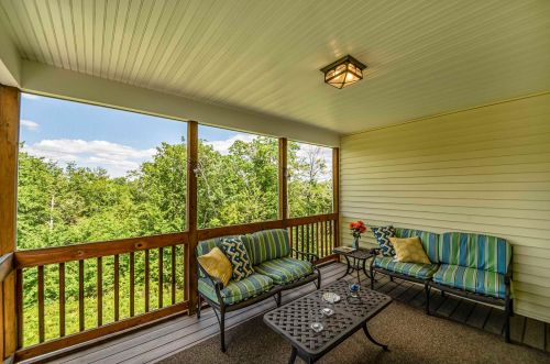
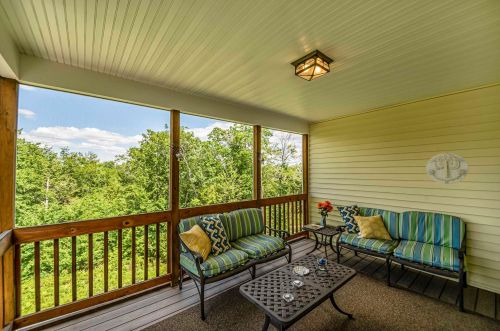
+ wall decoration [425,152,470,185]
